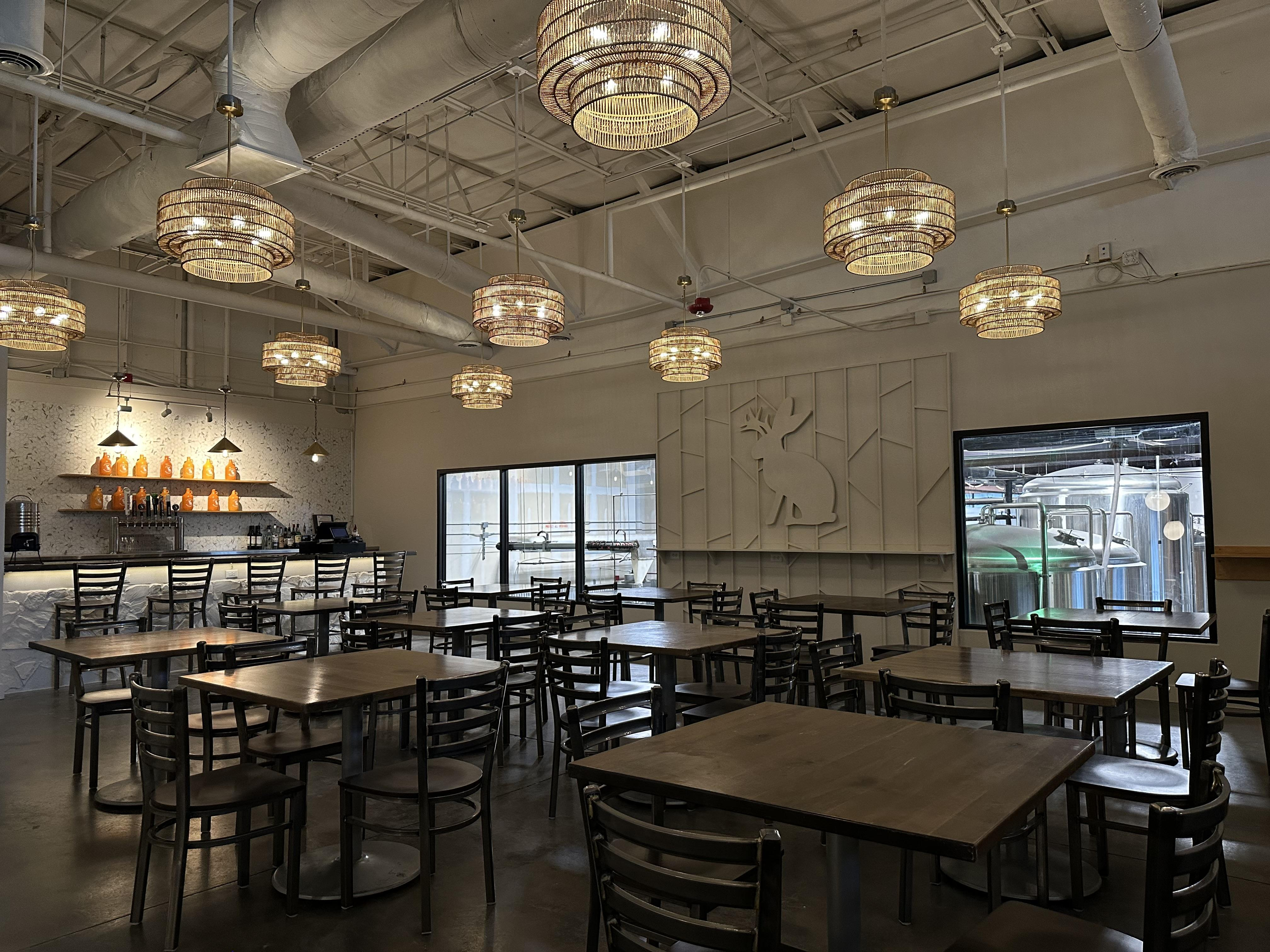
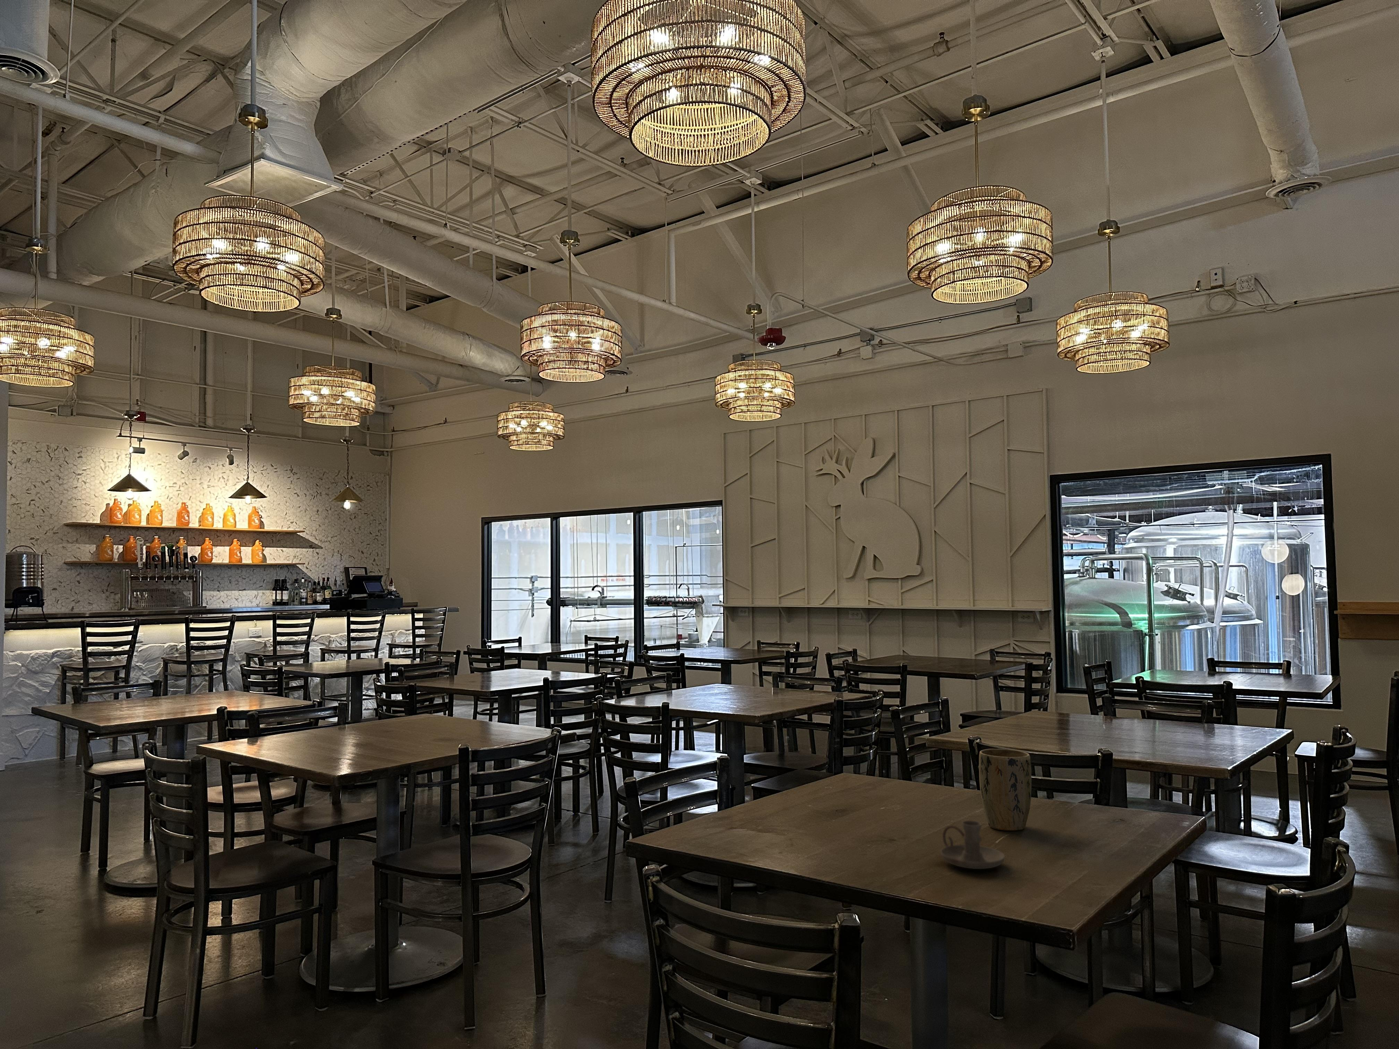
+ candle holder [940,821,1005,869]
+ plant pot [978,748,1032,831]
